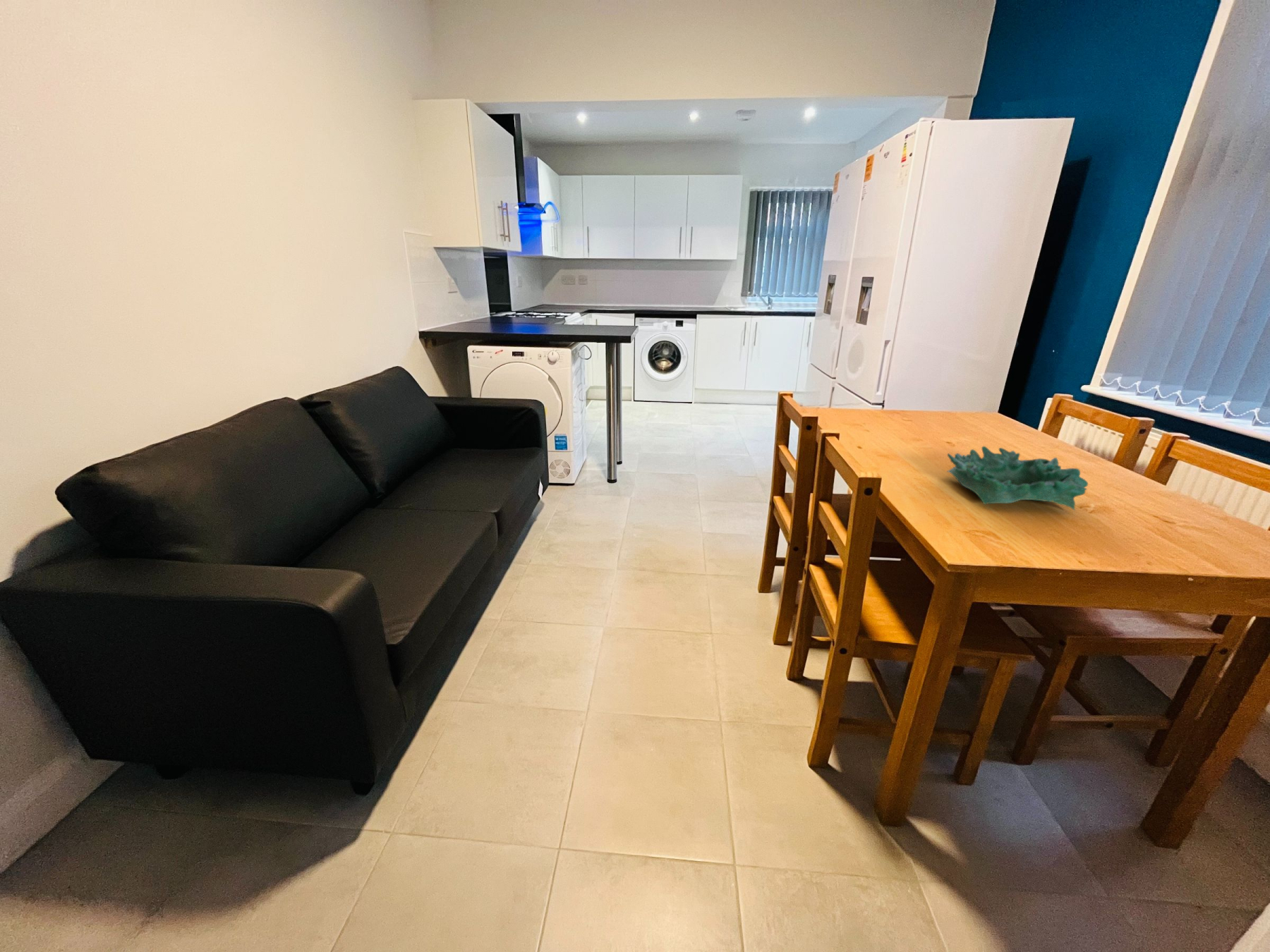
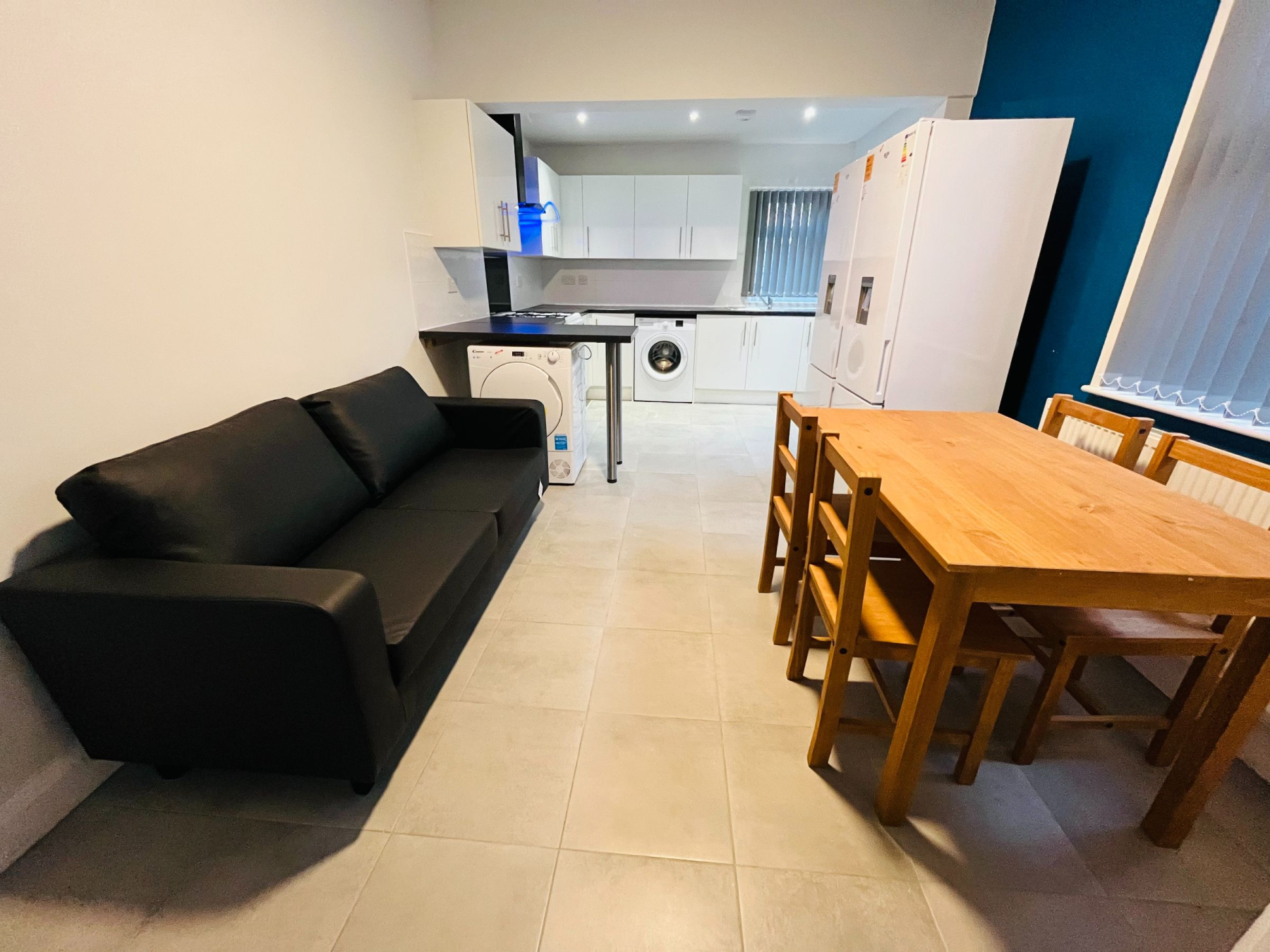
- decorative bowl [945,446,1089,511]
